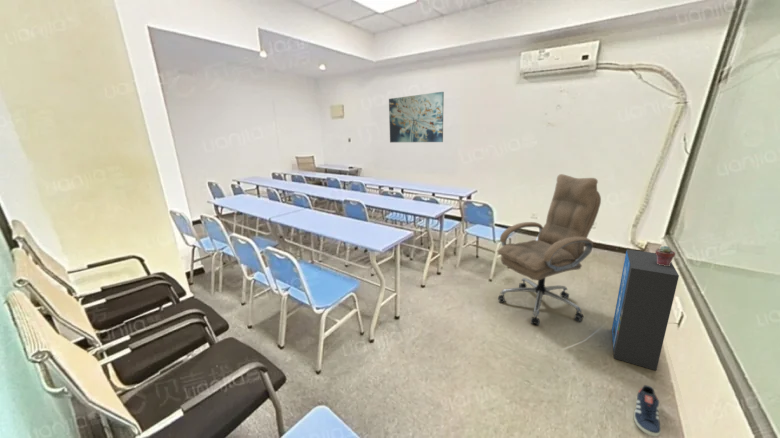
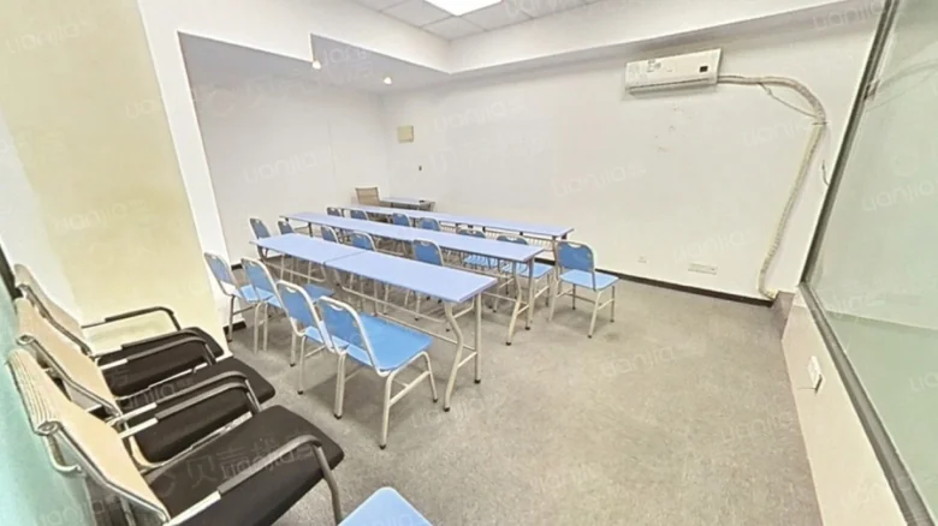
- wall art [388,91,445,143]
- sneaker [633,384,662,437]
- potted succulent [655,245,676,266]
- air purifier [611,248,680,371]
- office chair [496,173,602,326]
